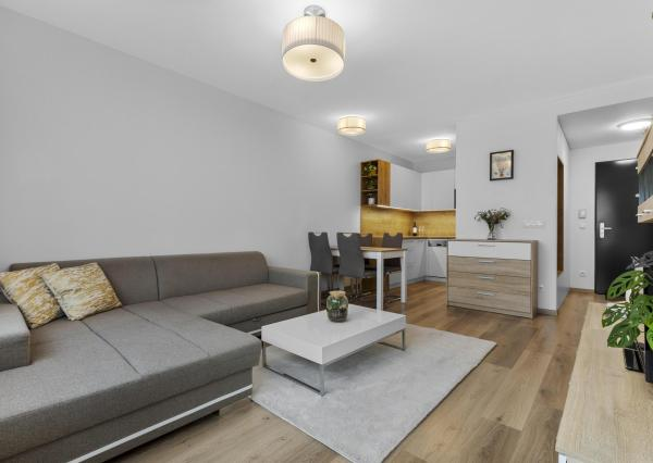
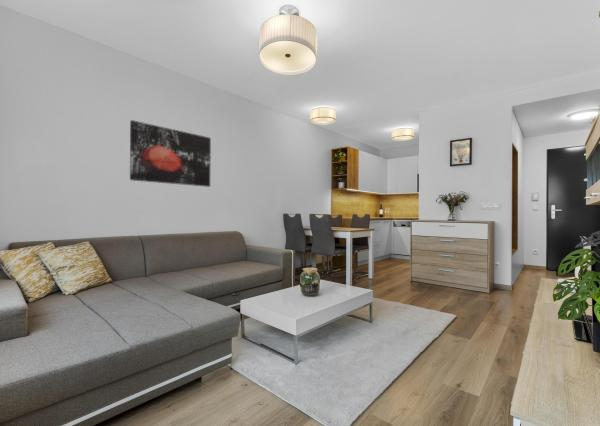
+ wall art [129,119,212,188]
